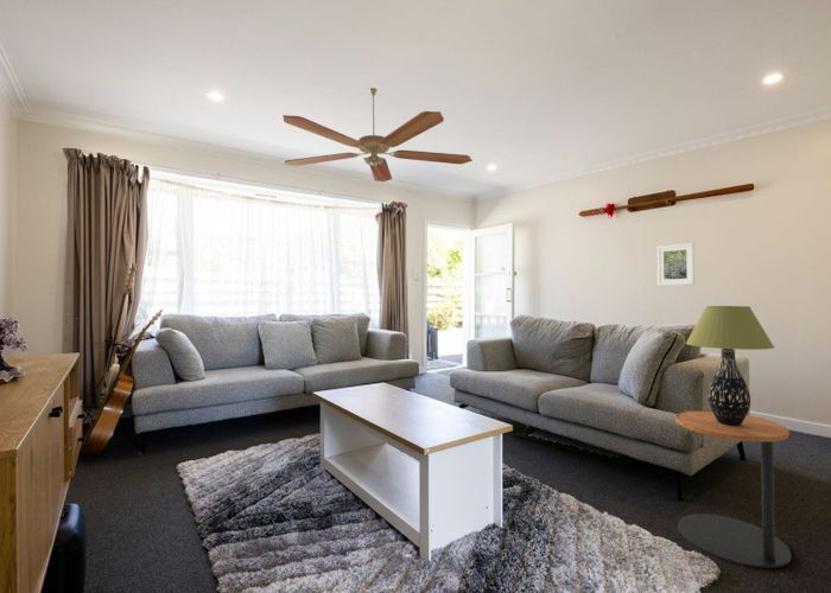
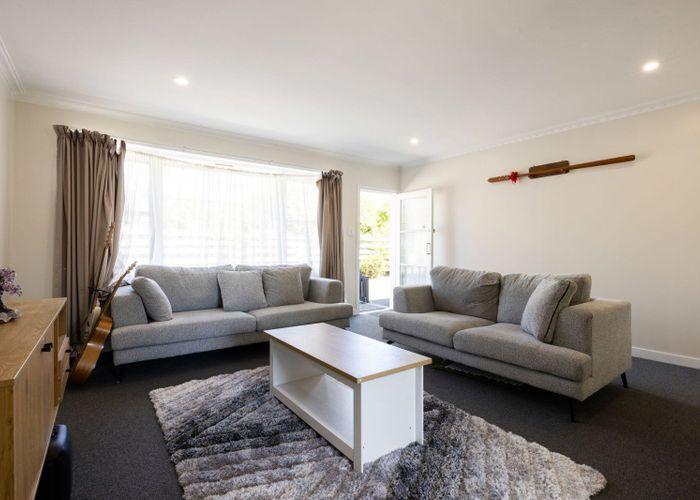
- table lamp [685,305,775,426]
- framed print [656,242,696,287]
- side table [674,409,792,569]
- ceiling fan [281,87,474,183]
